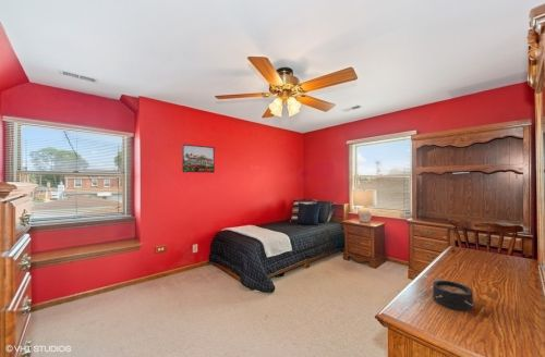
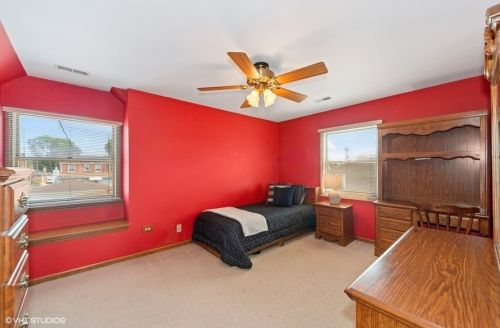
- alarm clock [432,279,474,311]
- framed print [181,144,216,174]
